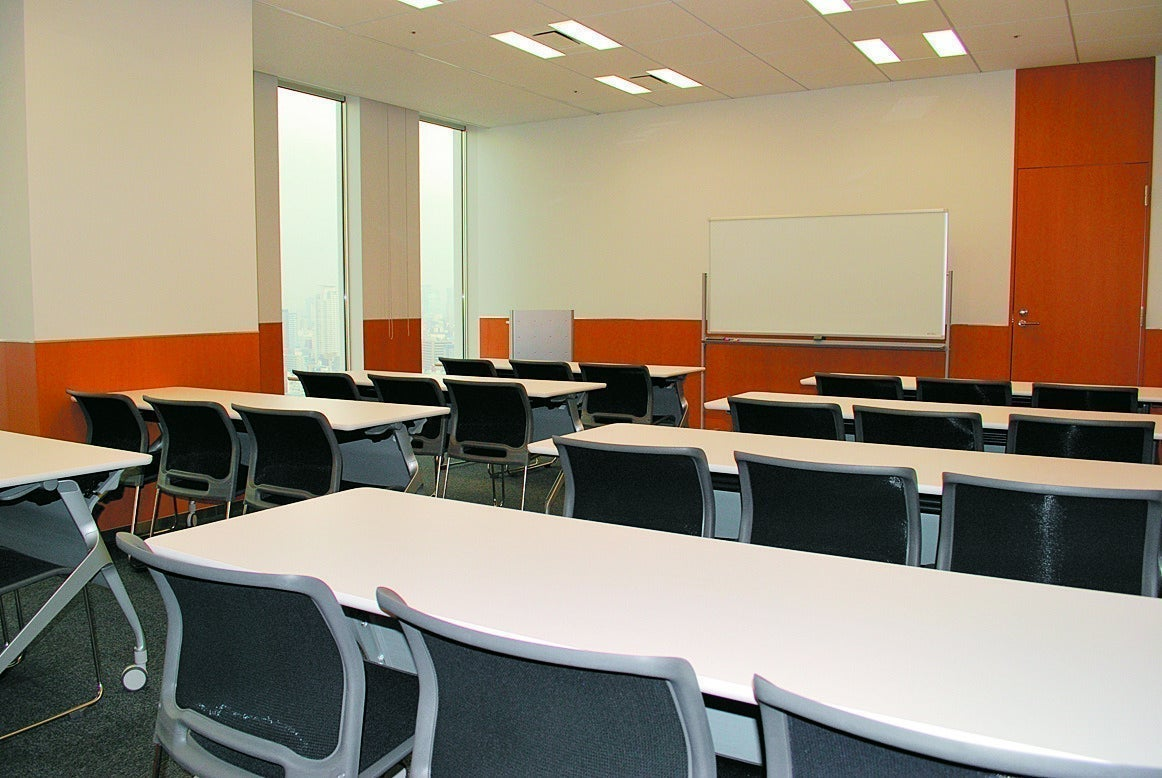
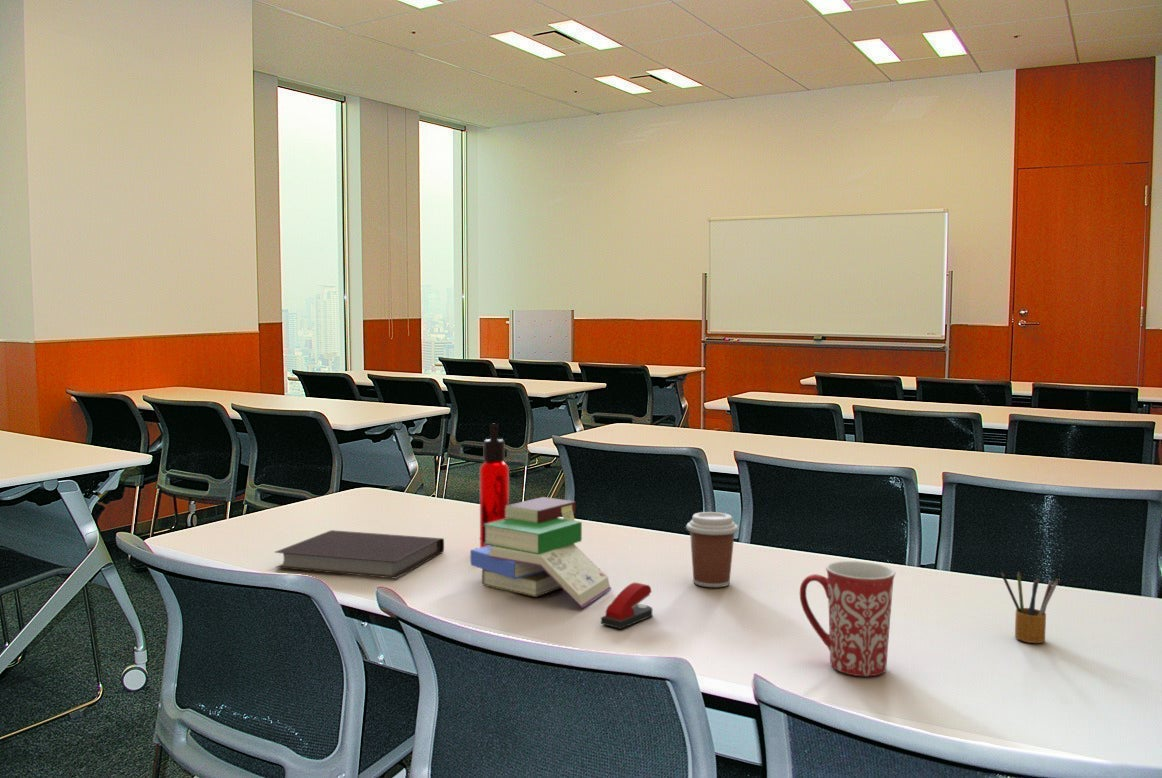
+ stapler [600,582,653,630]
+ mug [799,560,896,677]
+ notebook [273,529,445,580]
+ pencil box [1000,570,1059,644]
+ book [469,496,613,609]
+ coffee cup [685,511,739,588]
+ water bottle [479,423,510,548]
